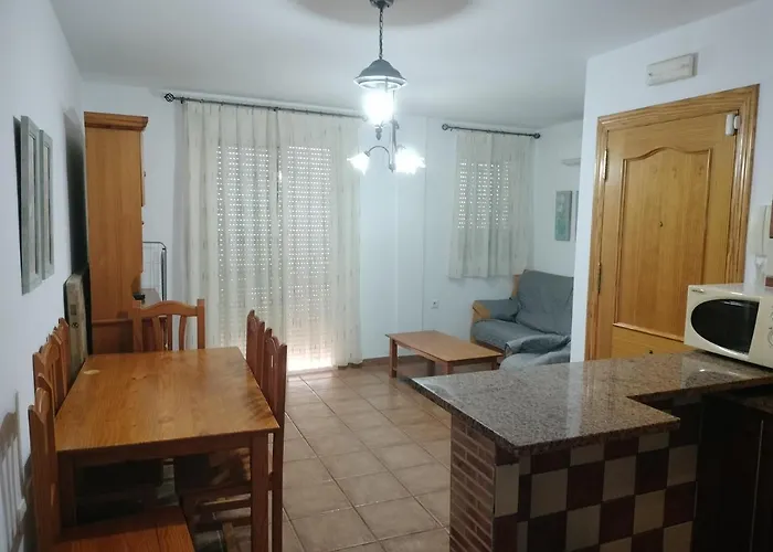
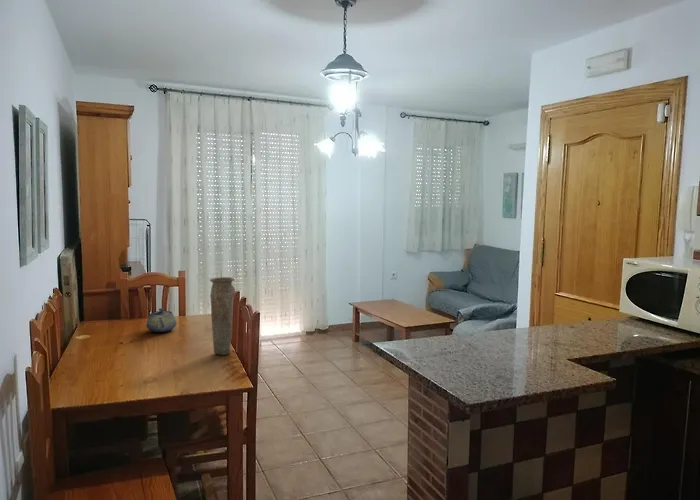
+ vase [209,276,236,356]
+ teapot [145,307,177,333]
